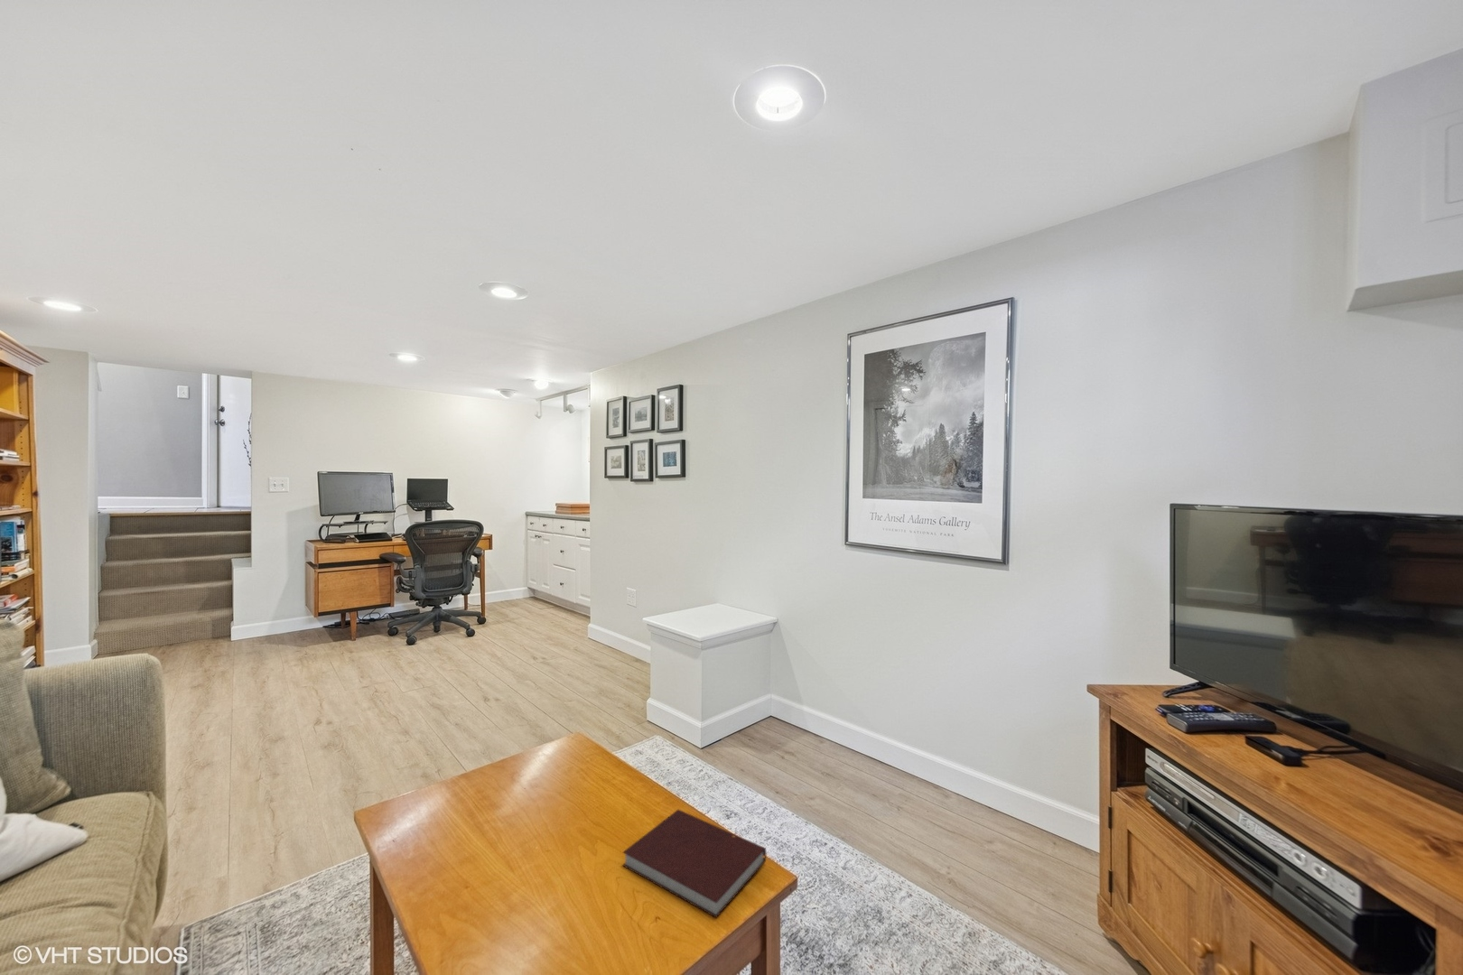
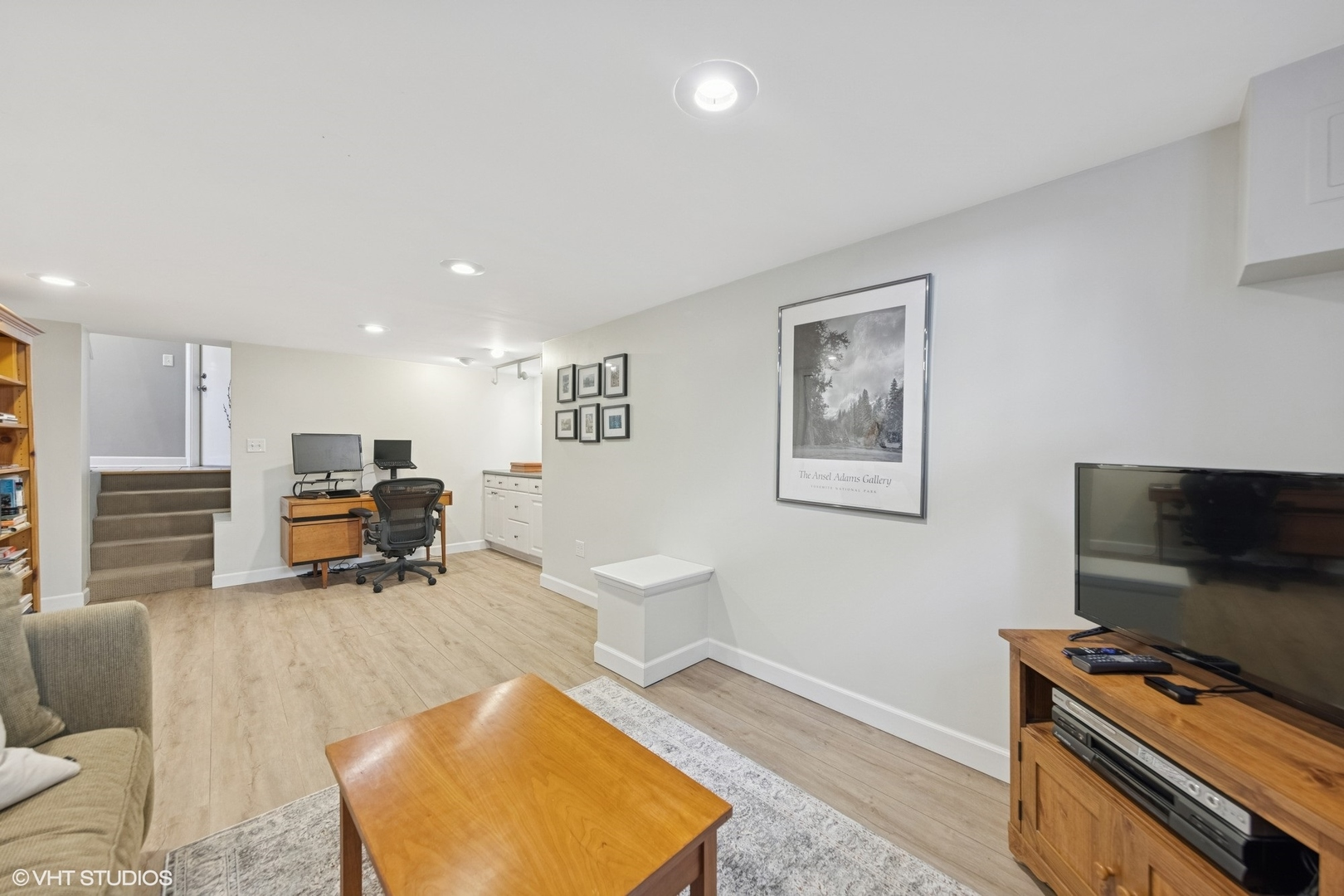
- notebook [623,809,766,920]
